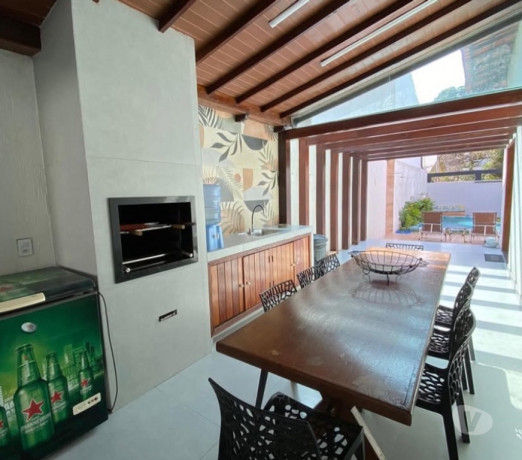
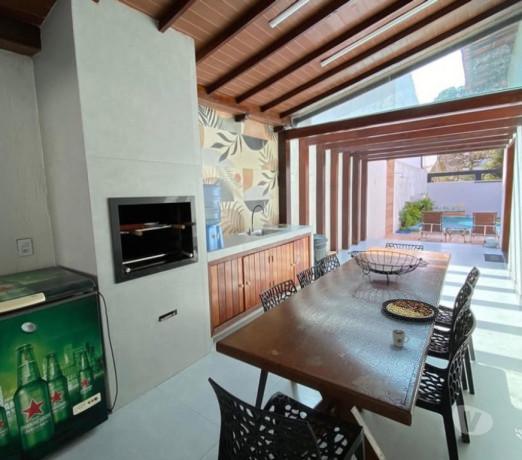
+ cup [391,328,410,348]
+ plate [381,298,441,323]
